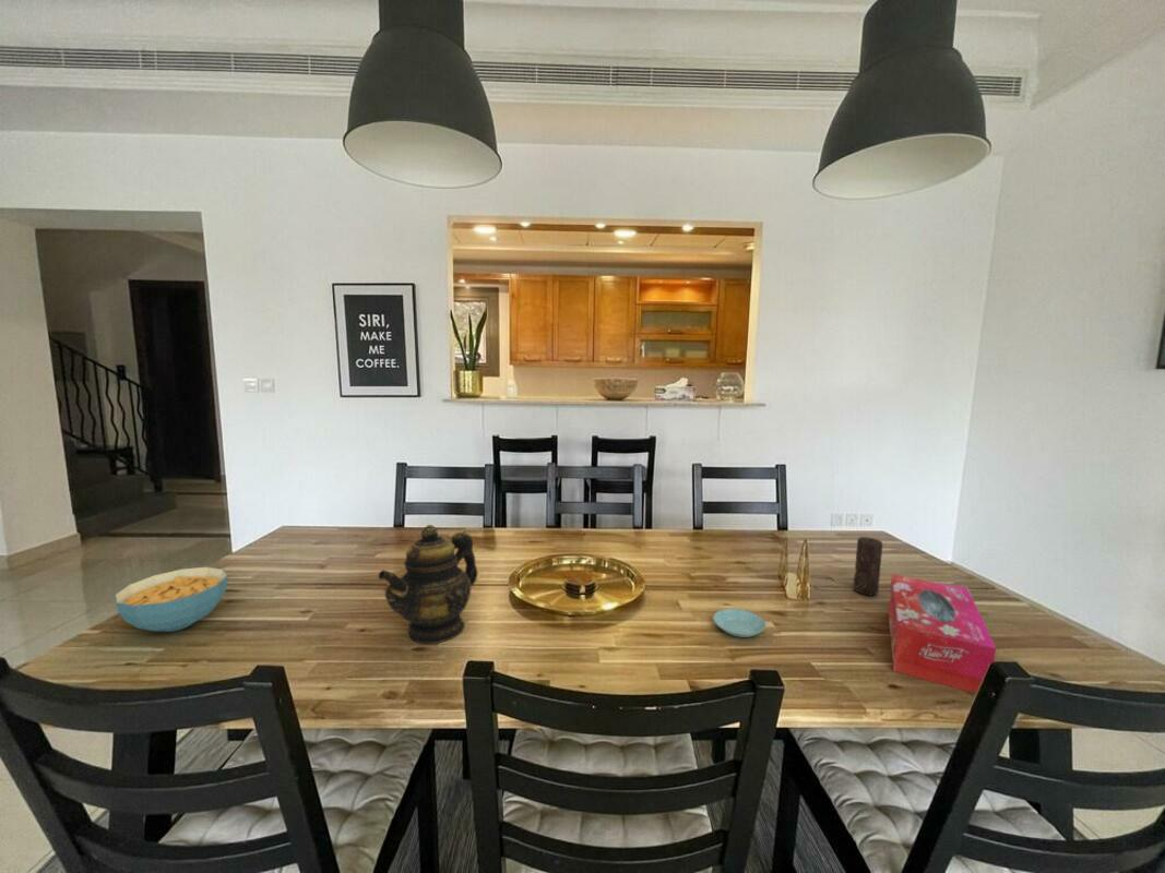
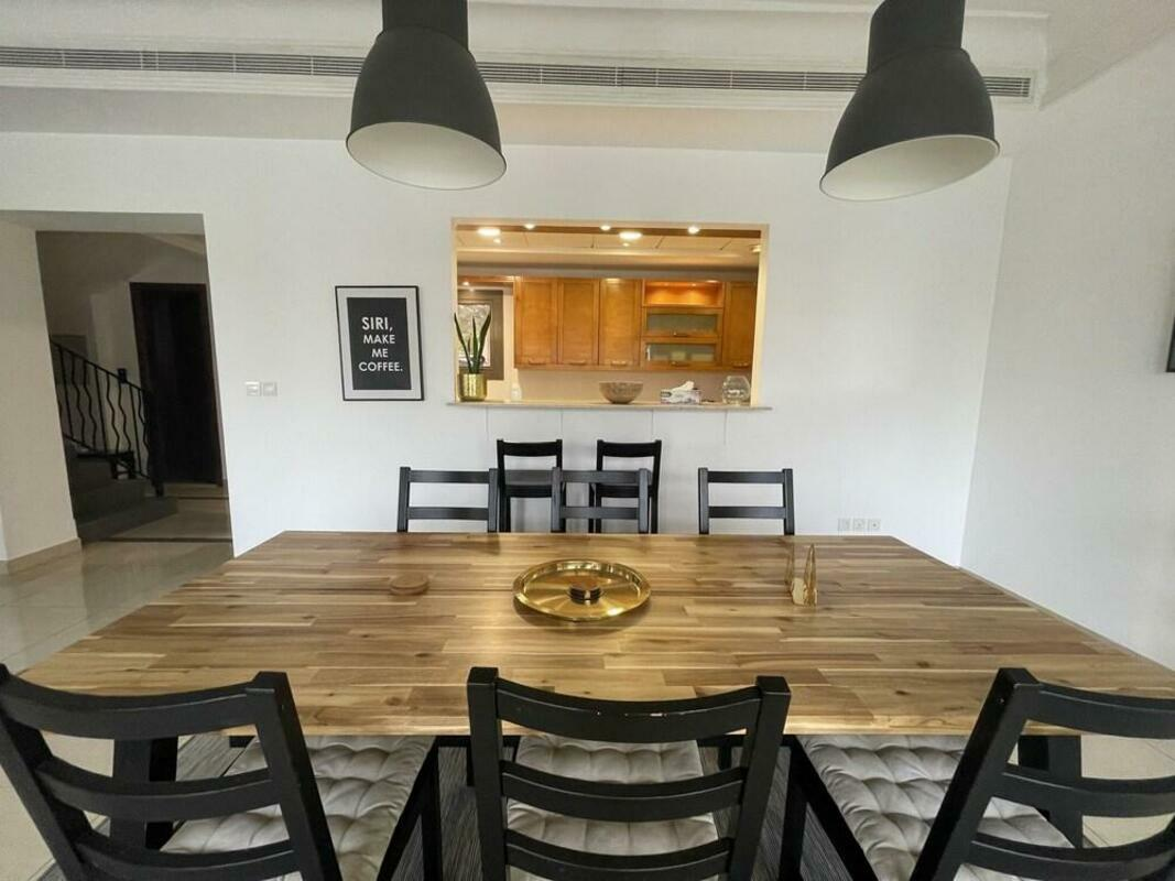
- teapot [377,524,479,645]
- saucer [712,608,766,638]
- tissue box [888,573,997,694]
- candle [853,536,884,597]
- cereal bowl [114,565,229,633]
